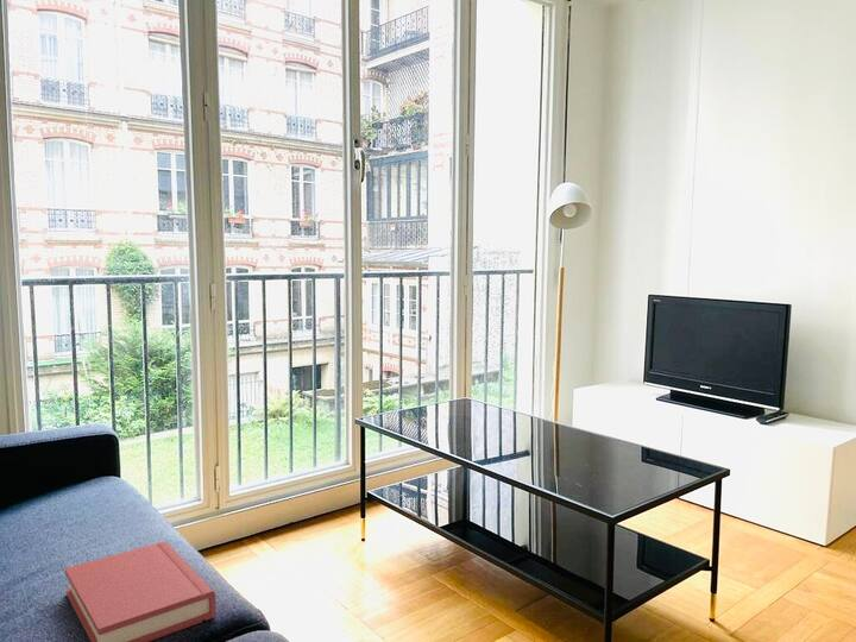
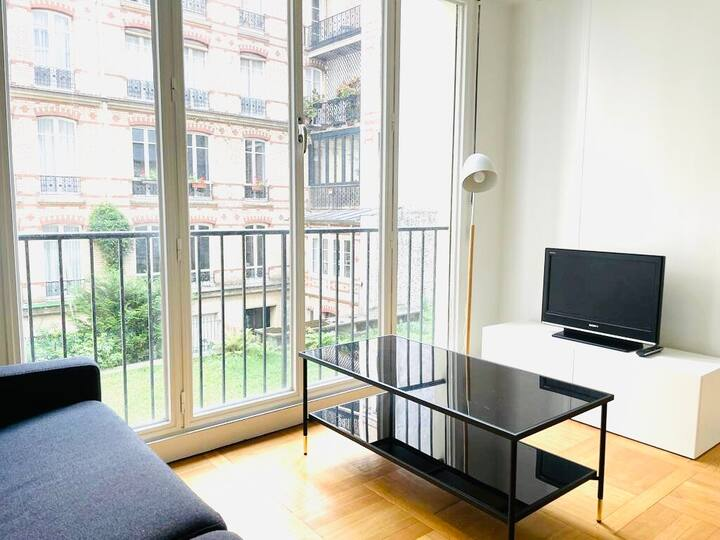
- hardback book [64,540,216,642]
